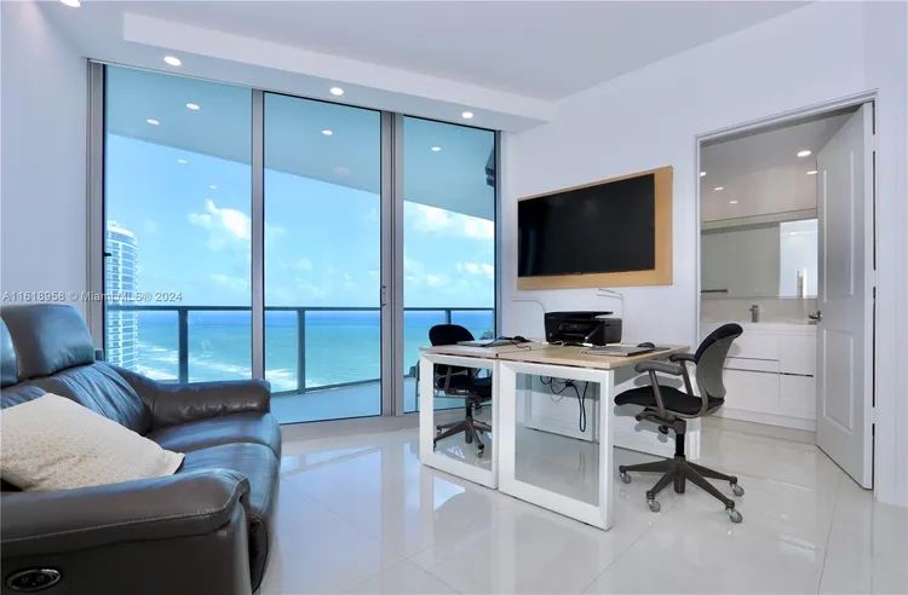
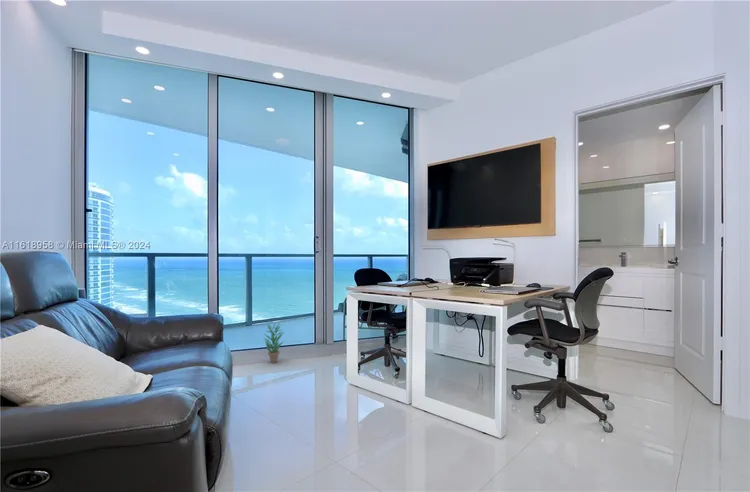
+ potted plant [263,323,284,364]
